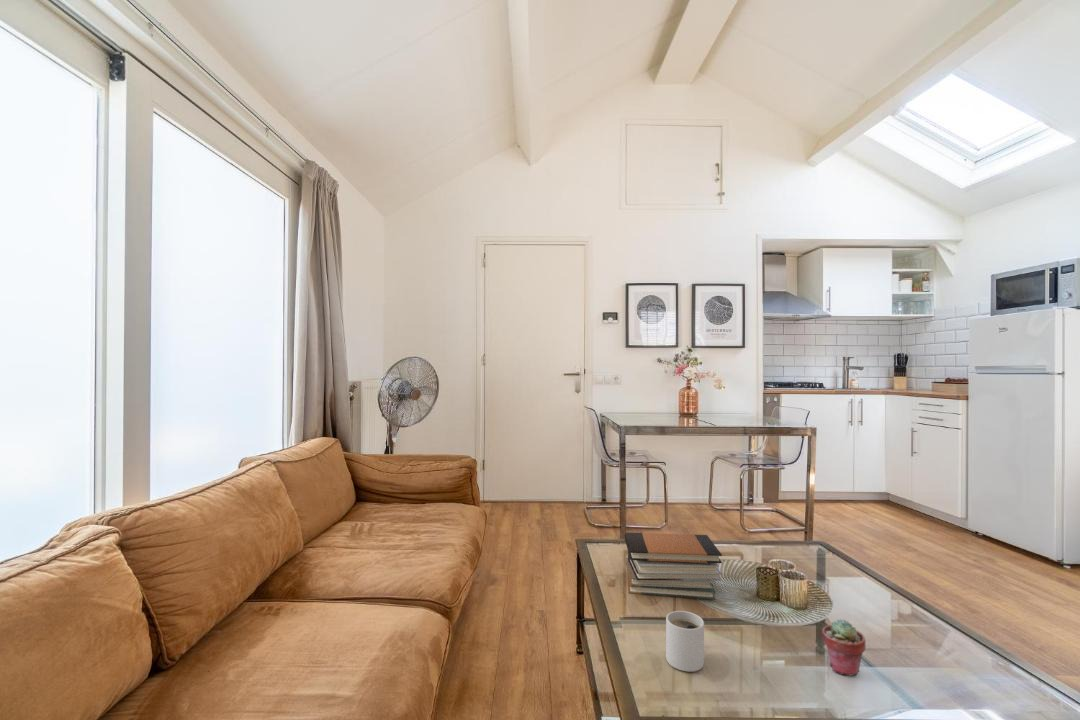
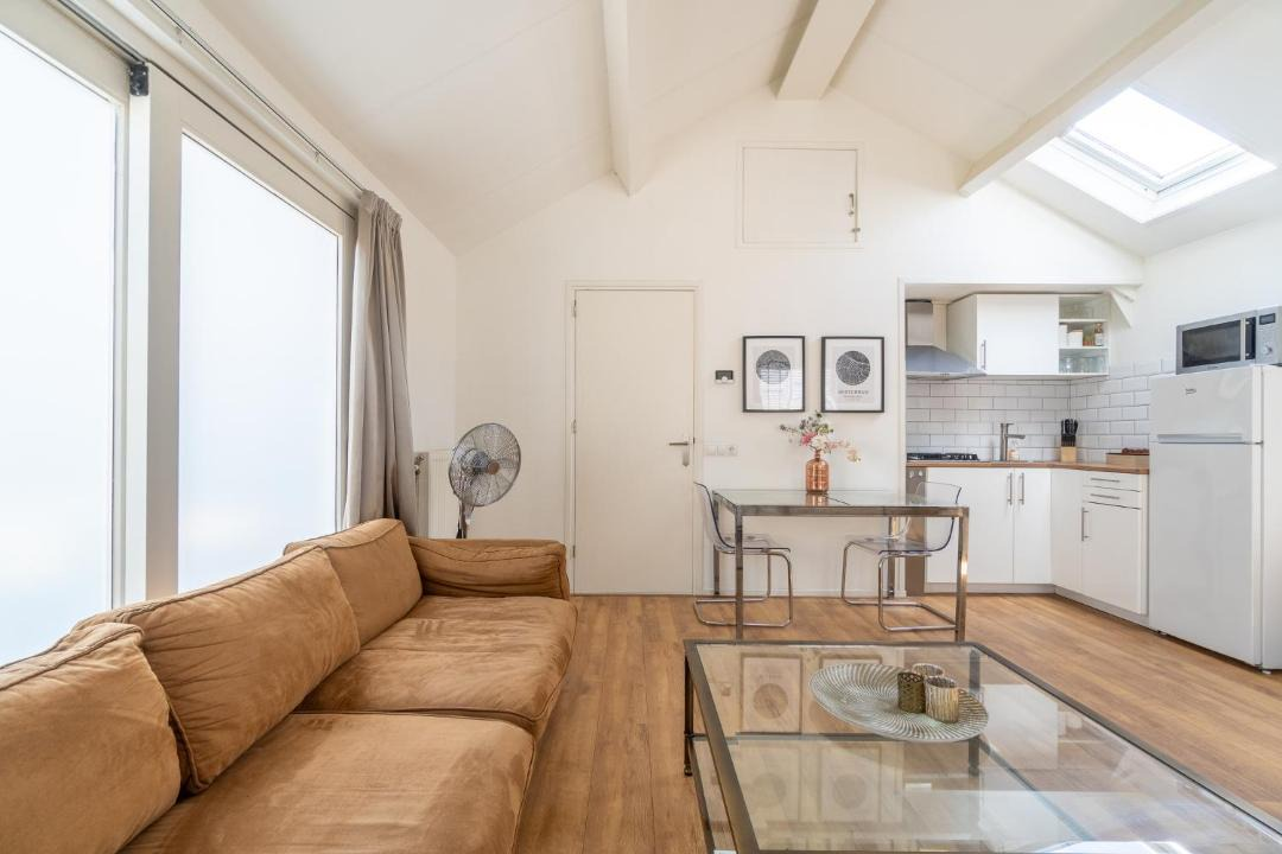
- book stack [624,531,723,600]
- mug [665,610,705,673]
- potted succulent [821,618,866,677]
